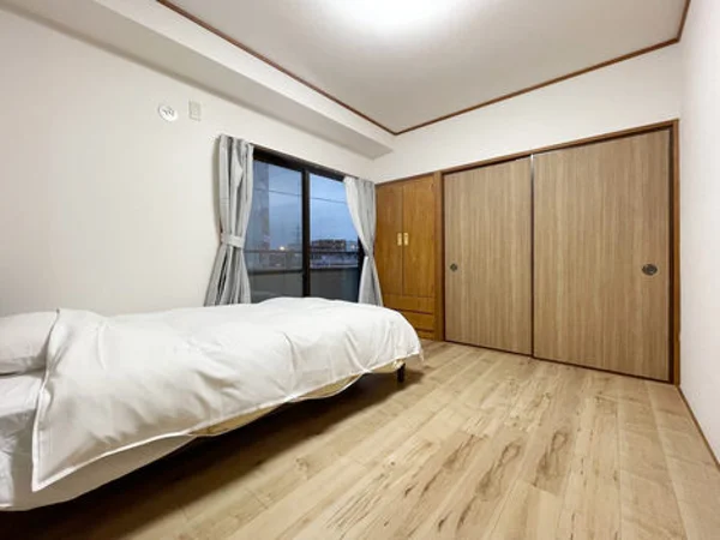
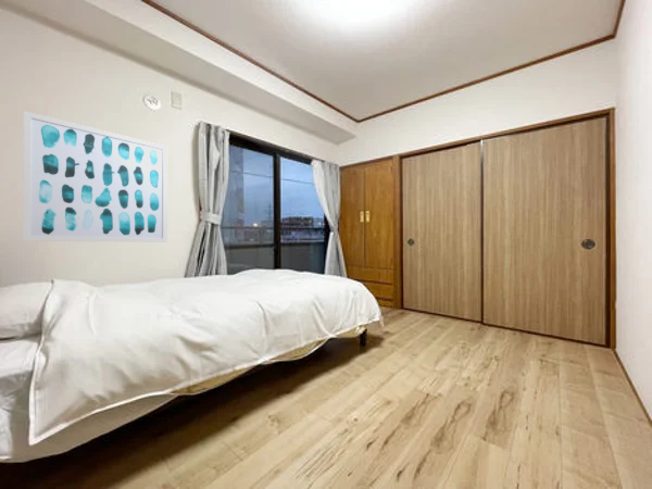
+ wall art [22,110,168,243]
